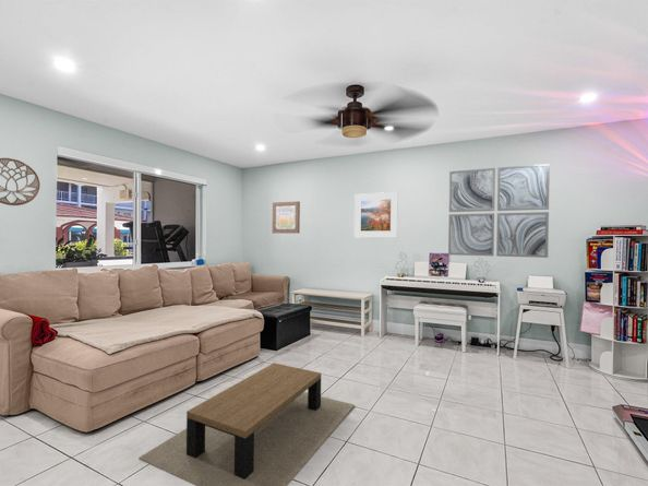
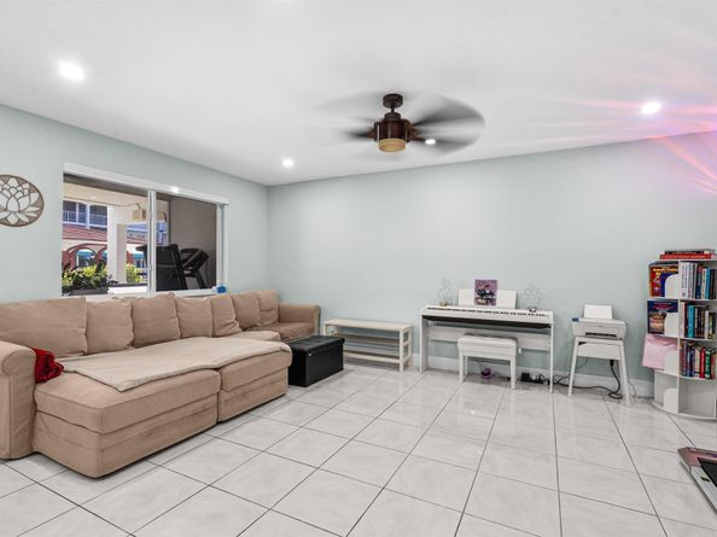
- coffee table [137,361,356,486]
- wall art [272,200,301,235]
- wall art [447,163,551,259]
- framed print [353,191,399,239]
